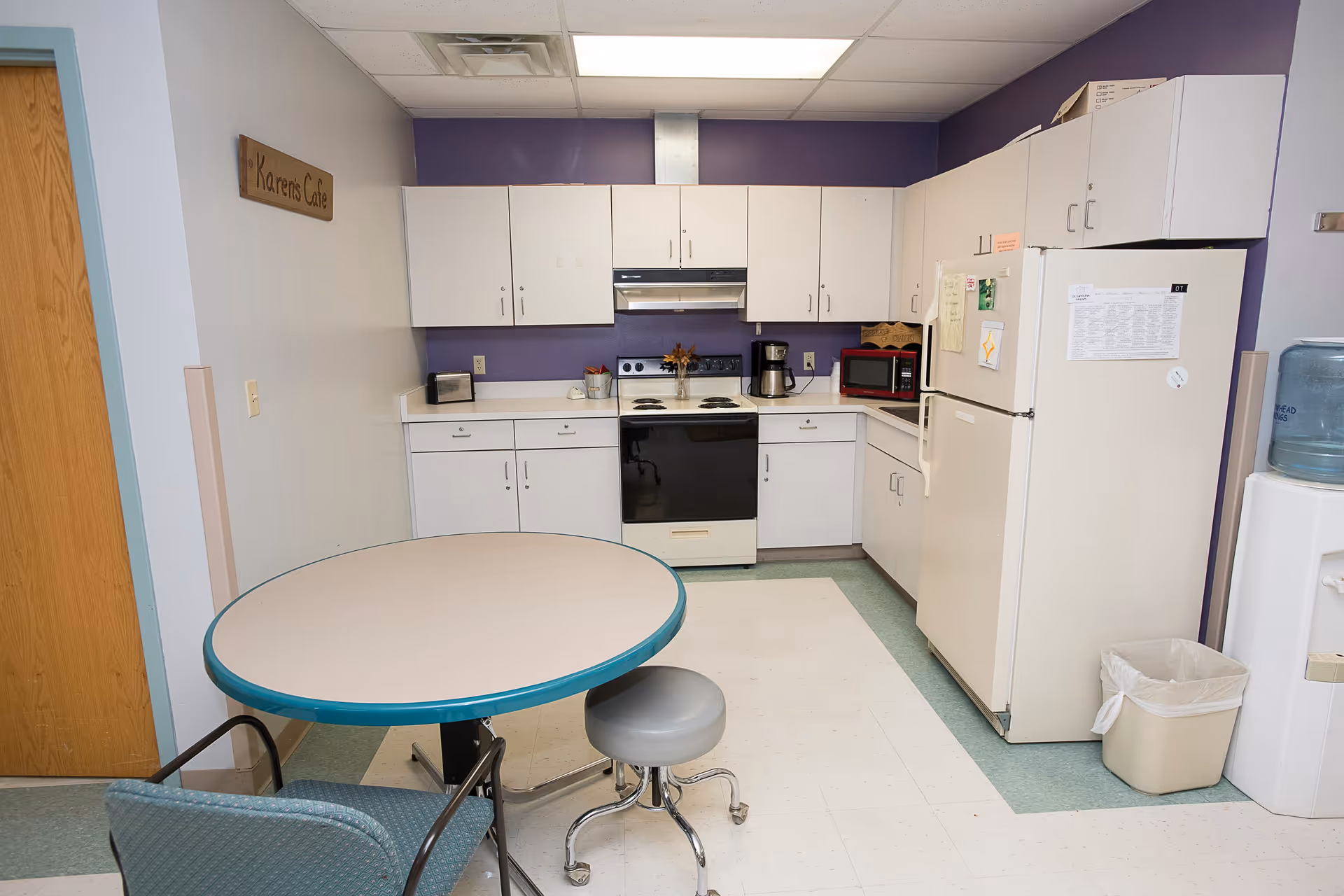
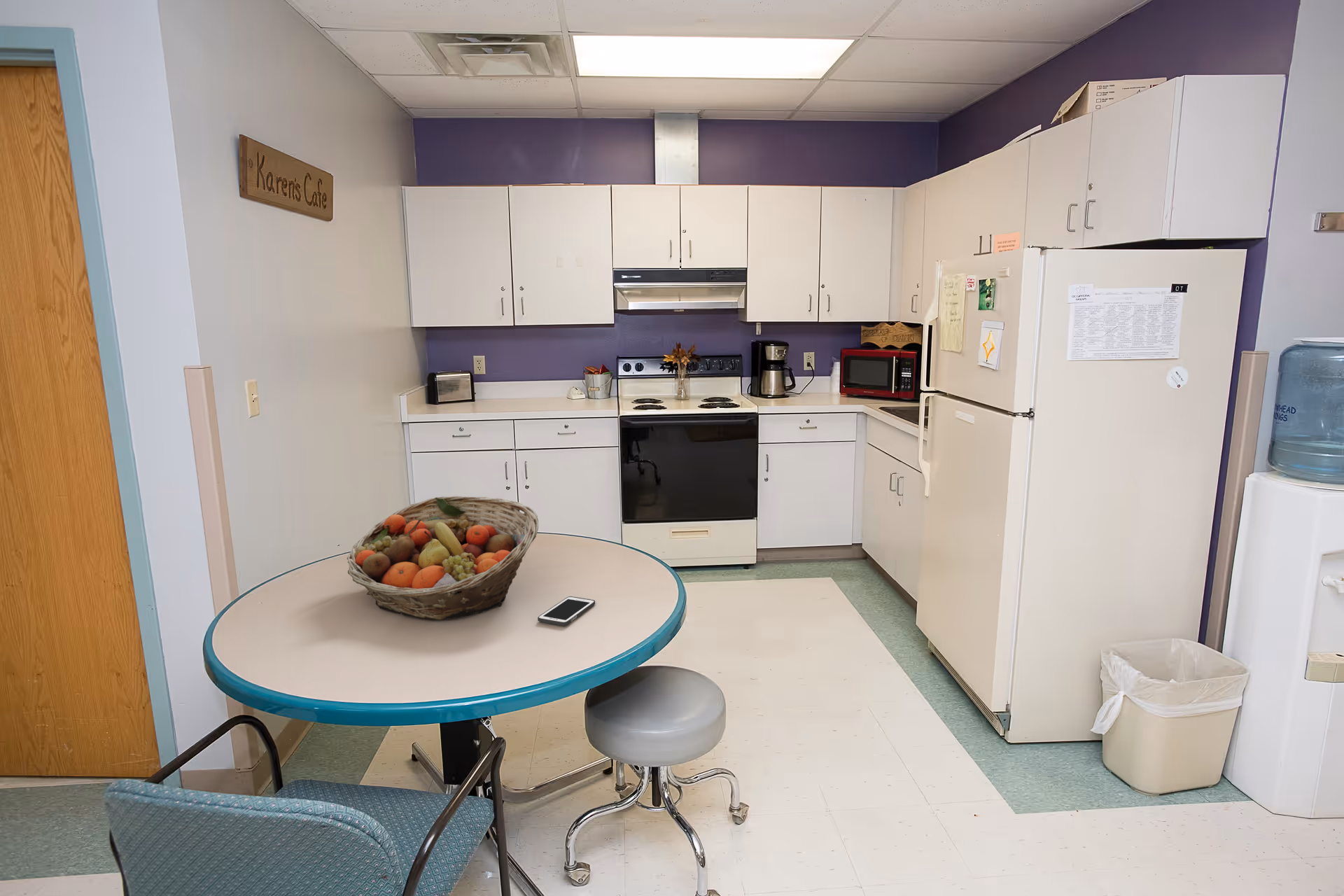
+ cell phone [537,596,596,626]
+ fruit basket [346,496,539,620]
